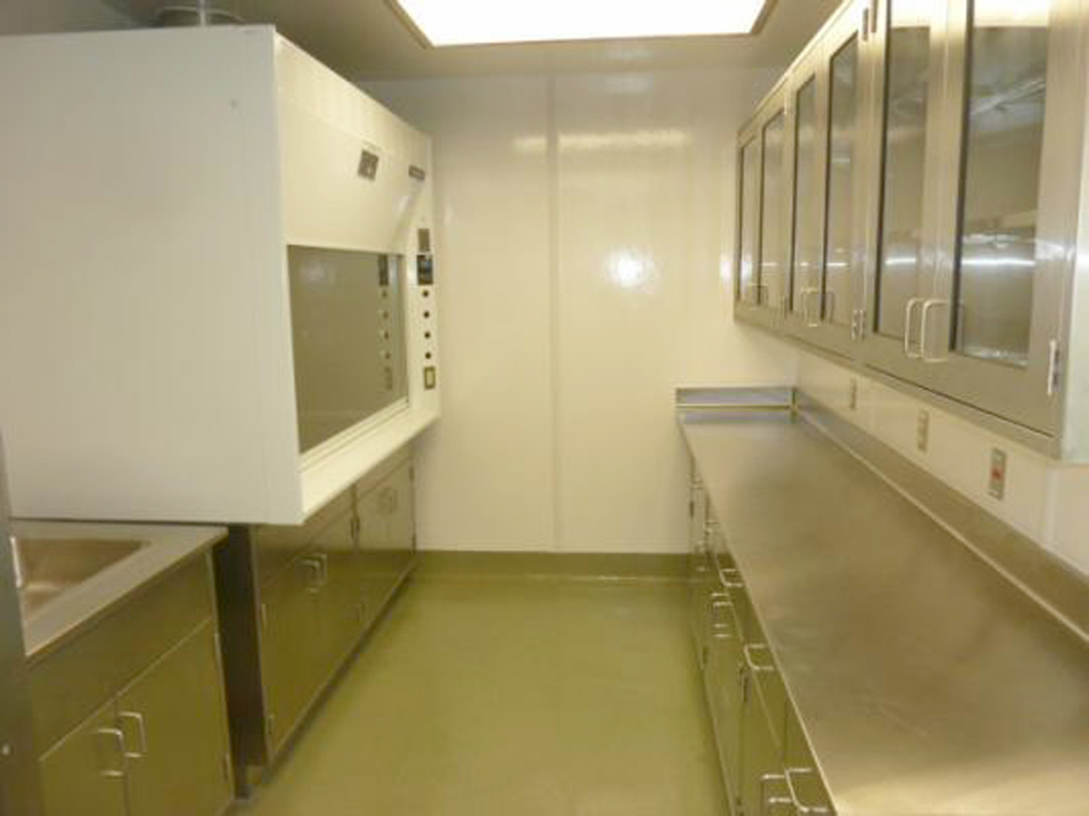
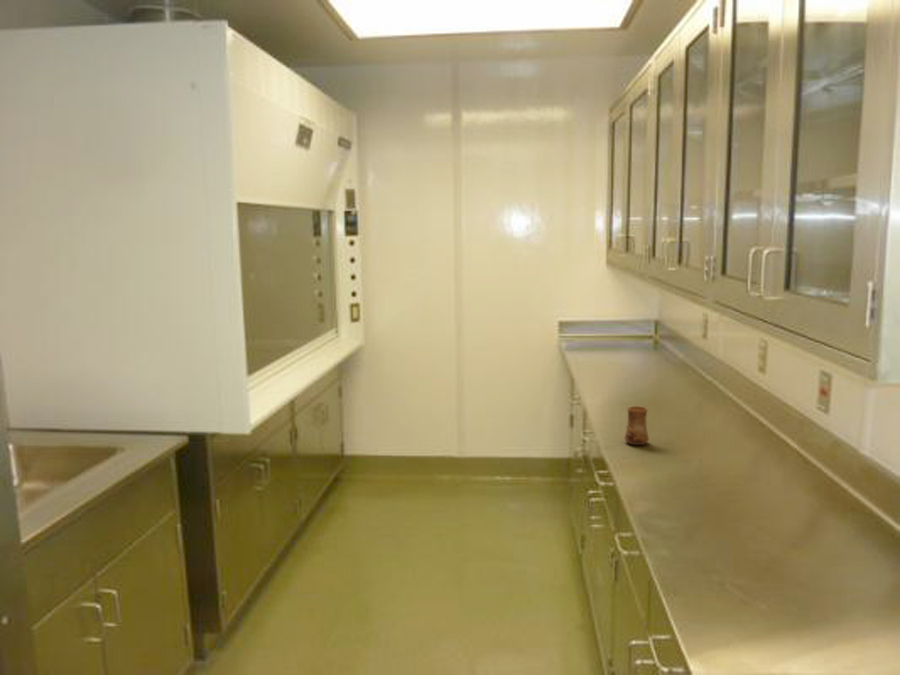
+ cup [623,405,650,446]
